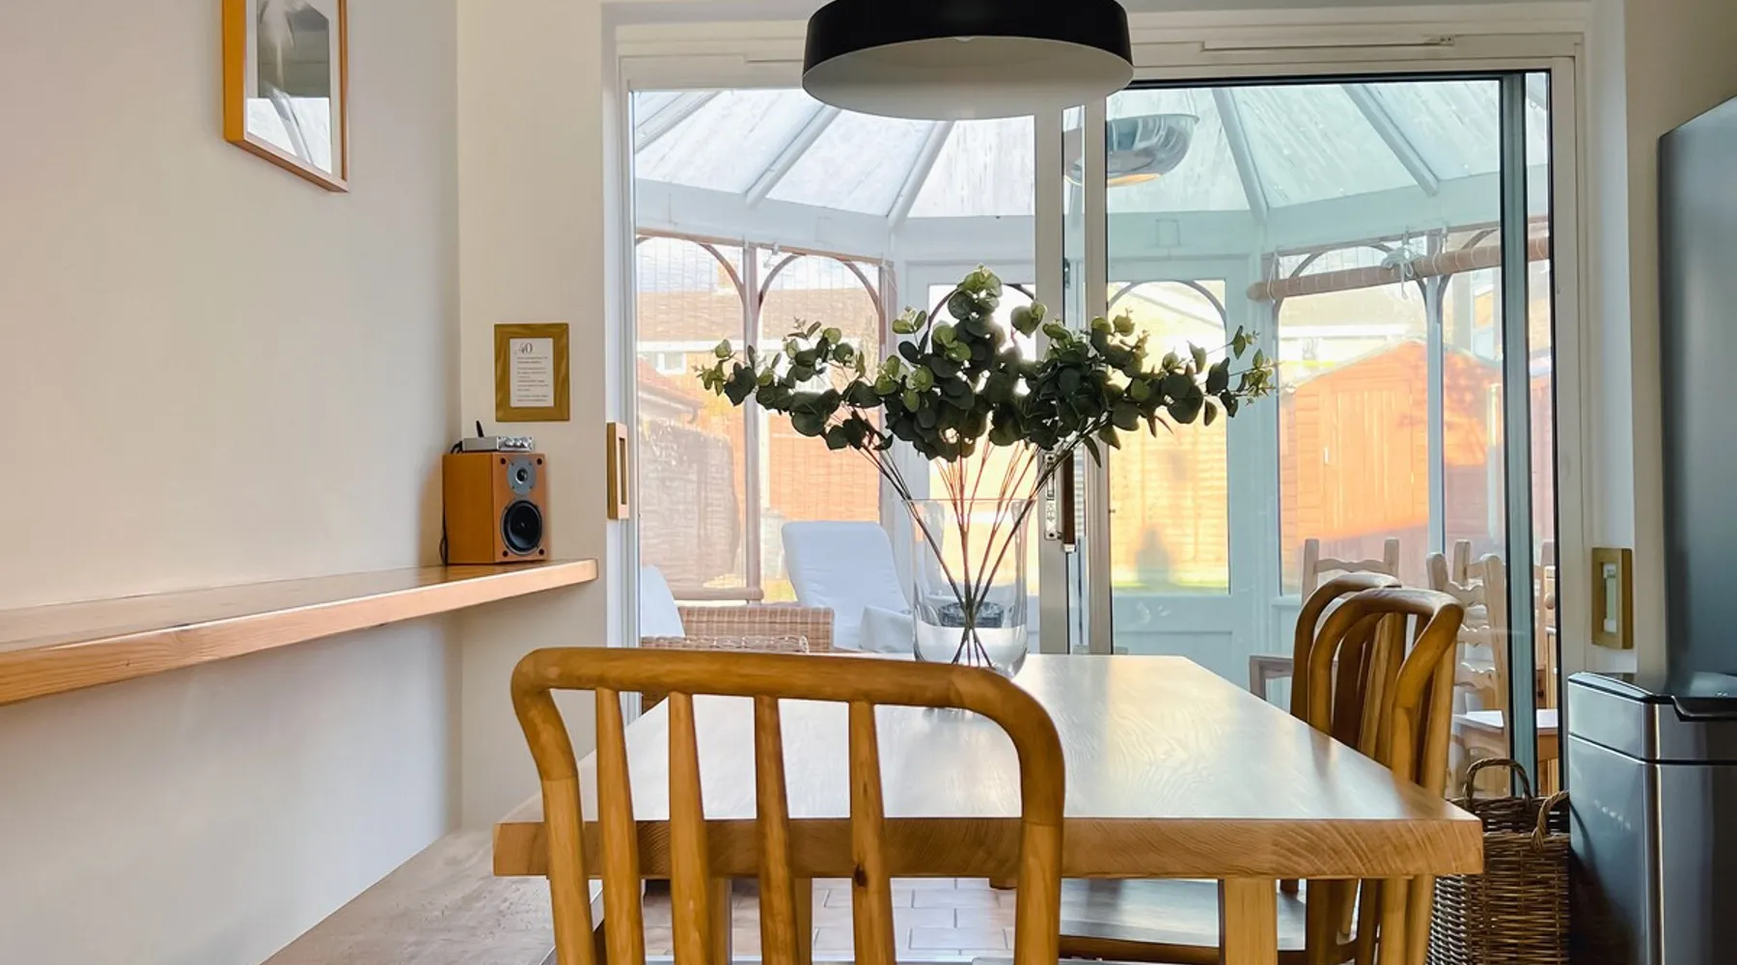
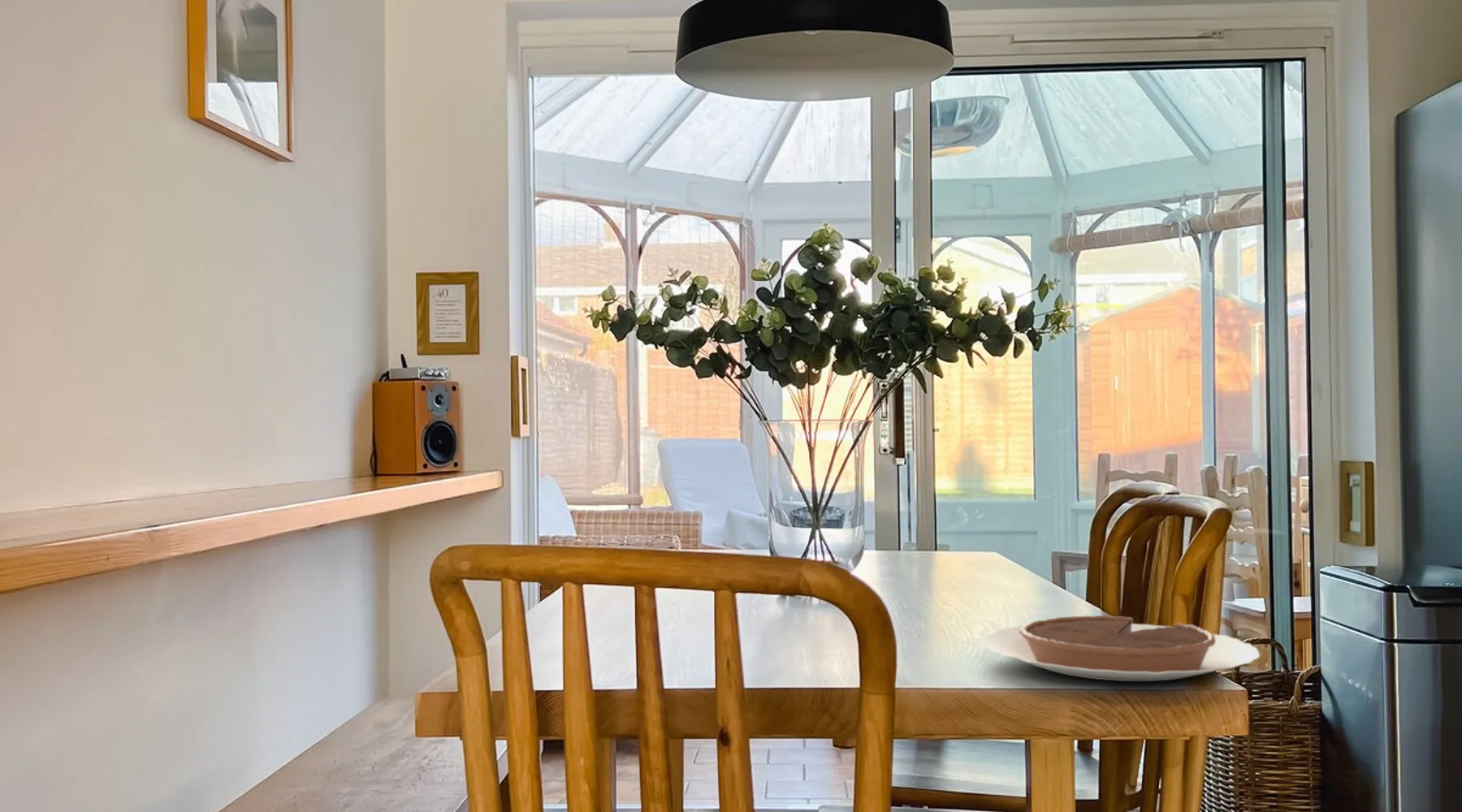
+ chocolate tart [980,615,1261,682]
